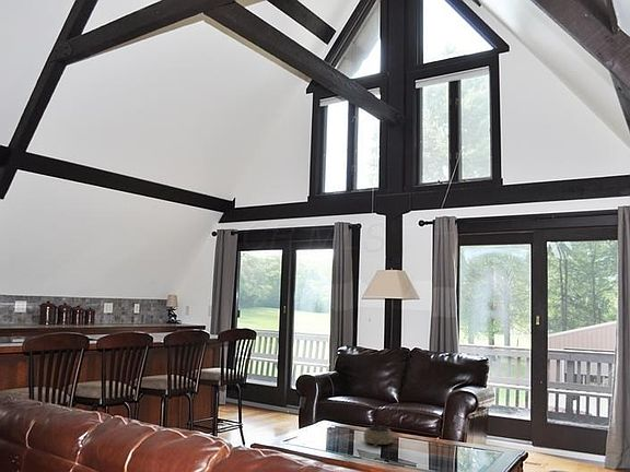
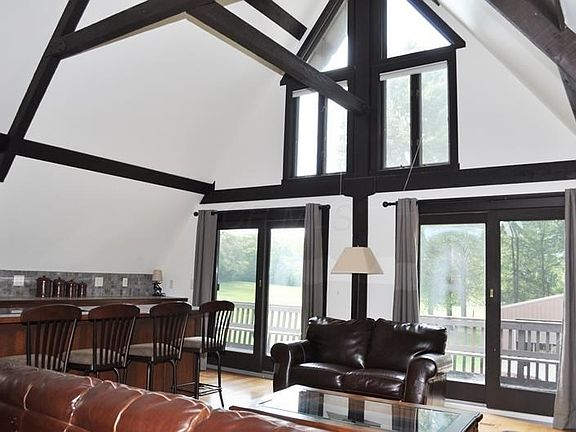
- decorative bowl [363,426,395,448]
